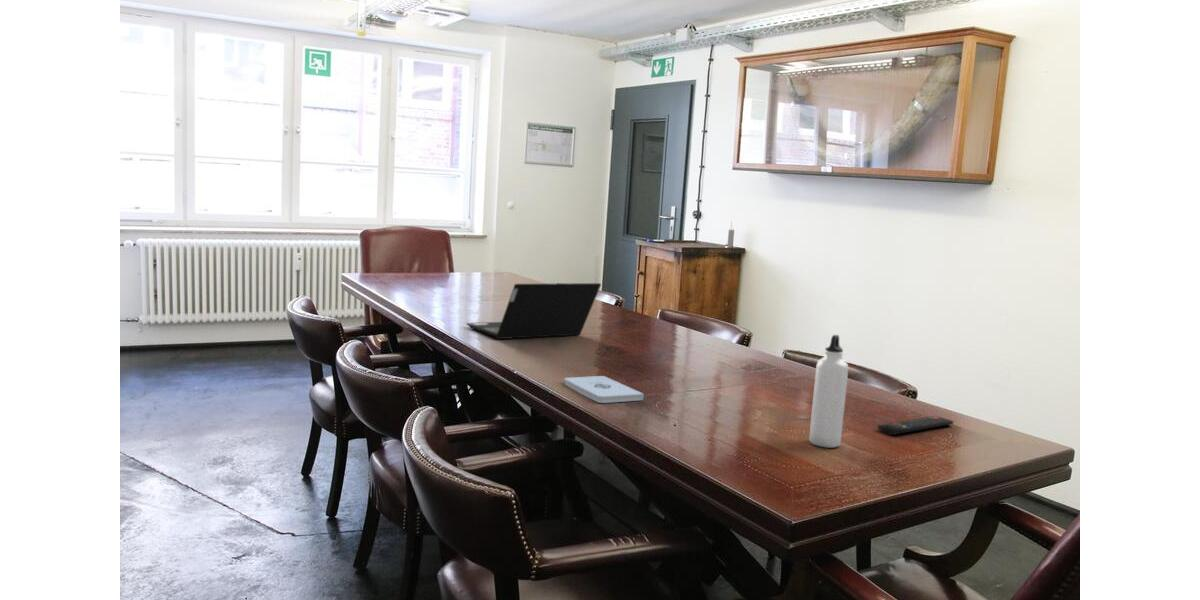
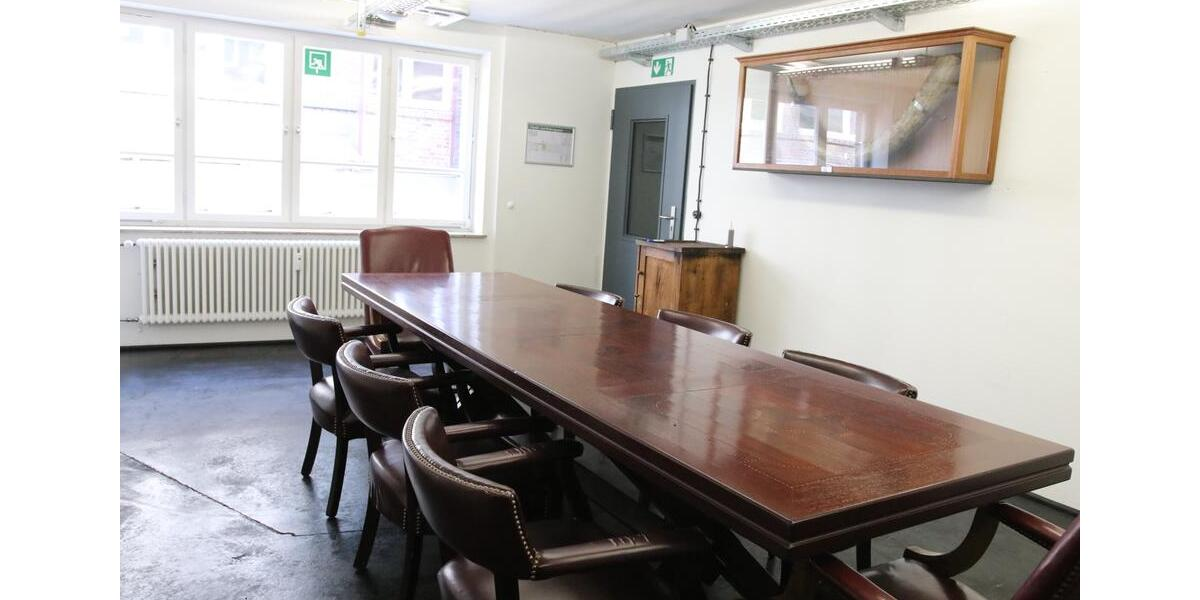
- laptop computer [465,282,602,340]
- water bottle [808,334,849,449]
- notepad [563,375,644,404]
- remote control [876,415,954,436]
